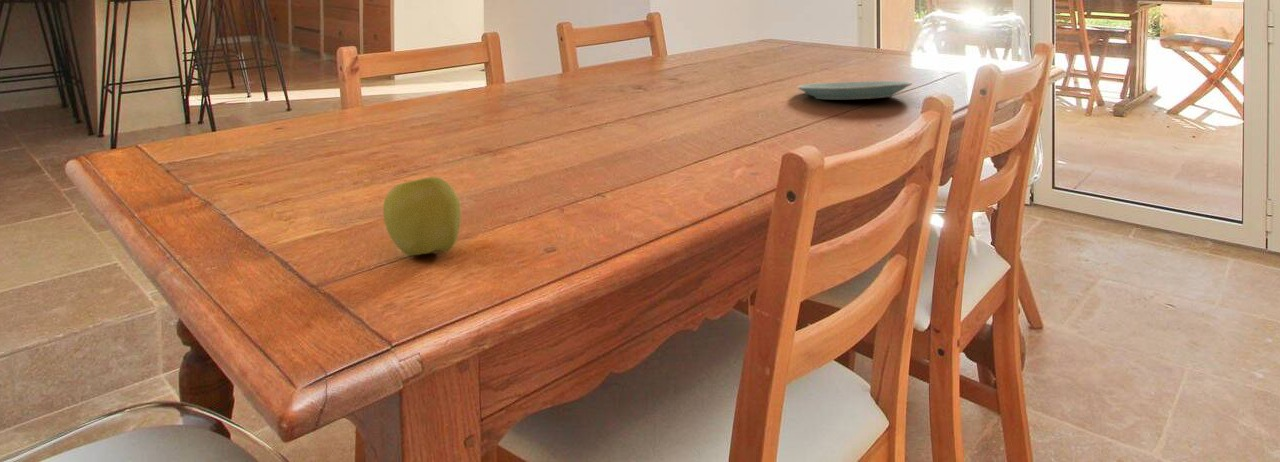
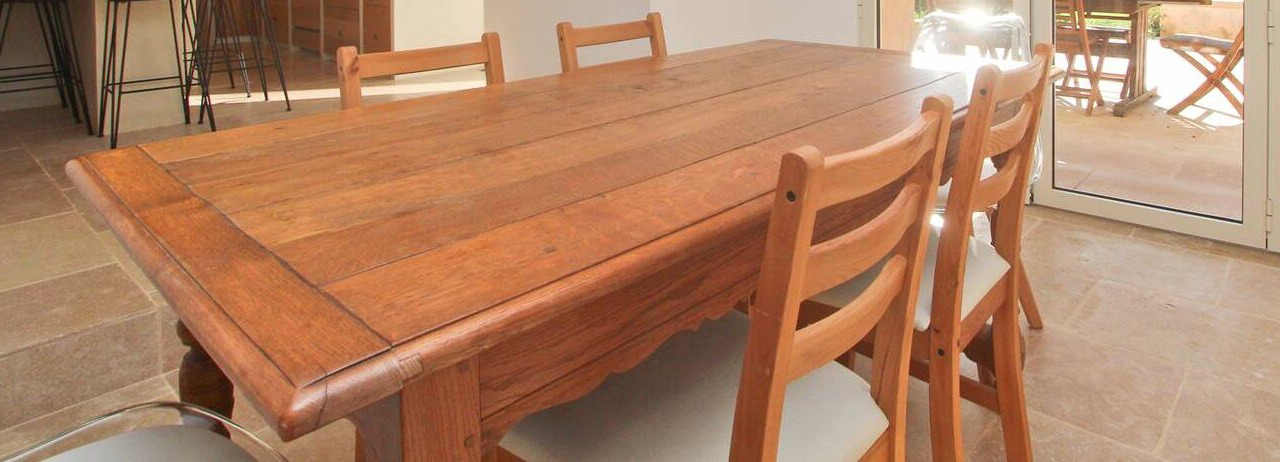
- plate [796,80,913,100]
- apple [382,176,462,257]
